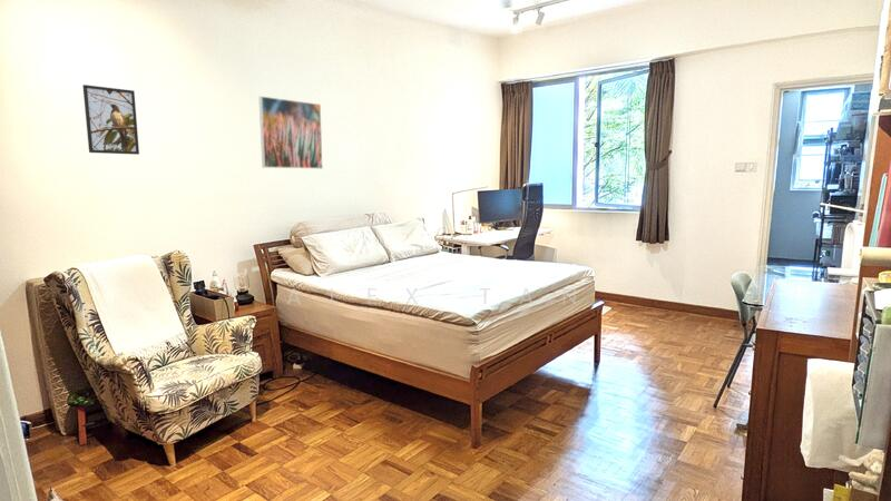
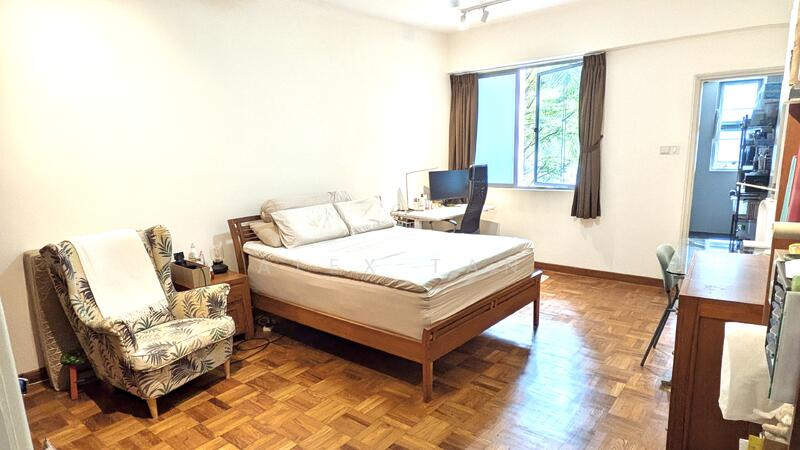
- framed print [258,95,324,170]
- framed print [81,84,140,156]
